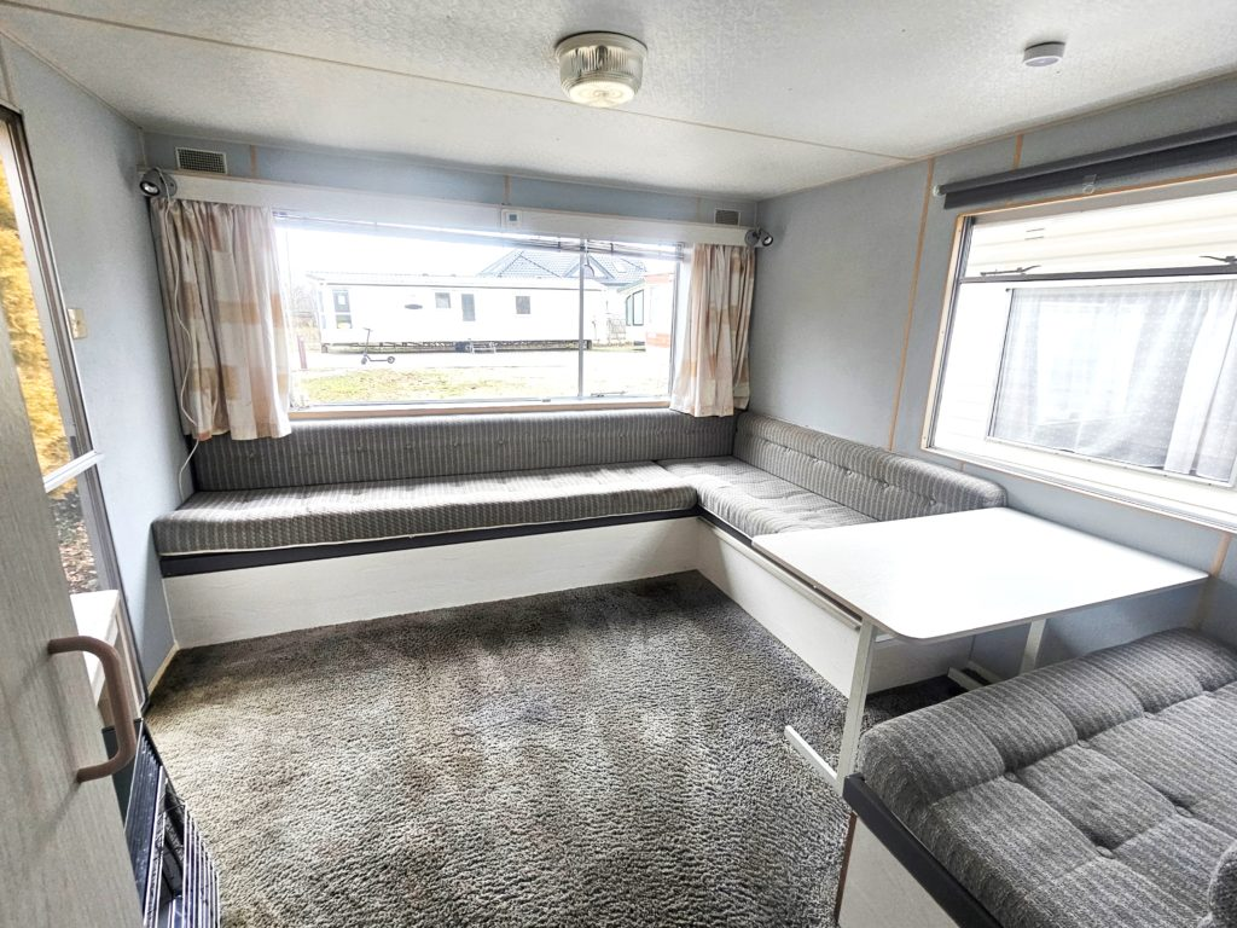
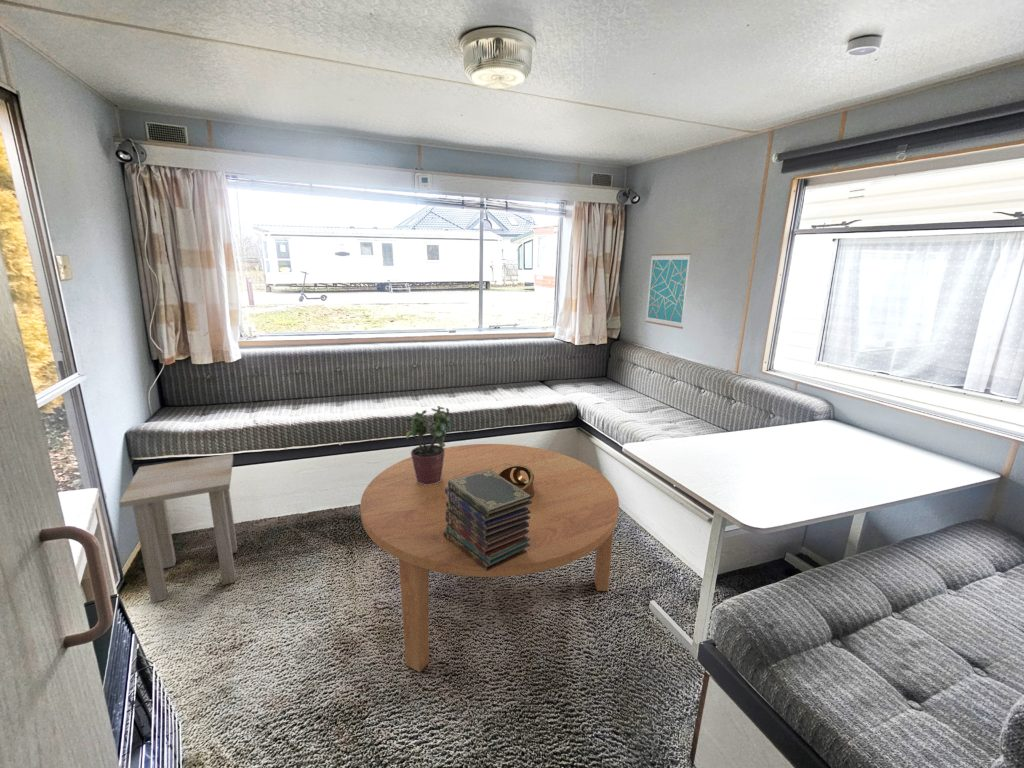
+ potted plant [404,405,453,485]
+ book stack [444,469,532,571]
+ side table [118,453,238,604]
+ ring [497,465,535,499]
+ coffee table [359,443,620,673]
+ wall art [644,252,692,330]
